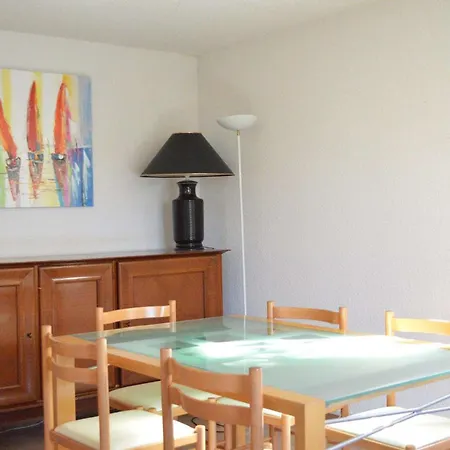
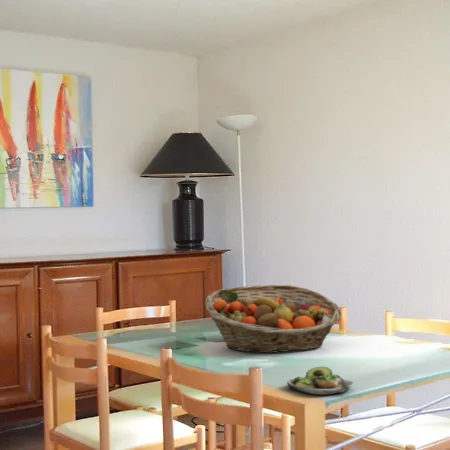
+ salad plate [286,366,355,396]
+ fruit basket [205,284,342,354]
